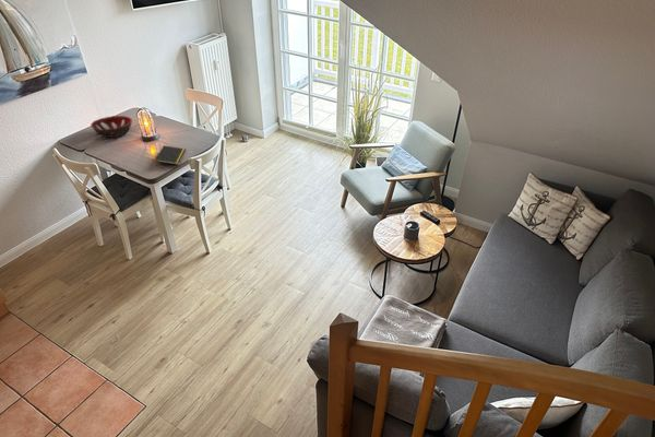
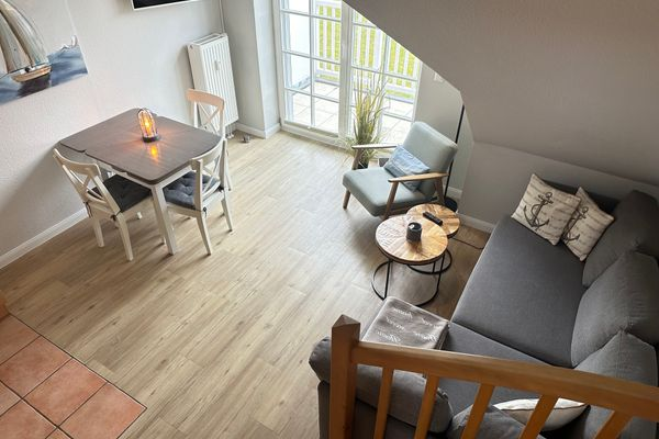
- notepad [154,144,187,167]
- decorative bowl [90,115,133,139]
